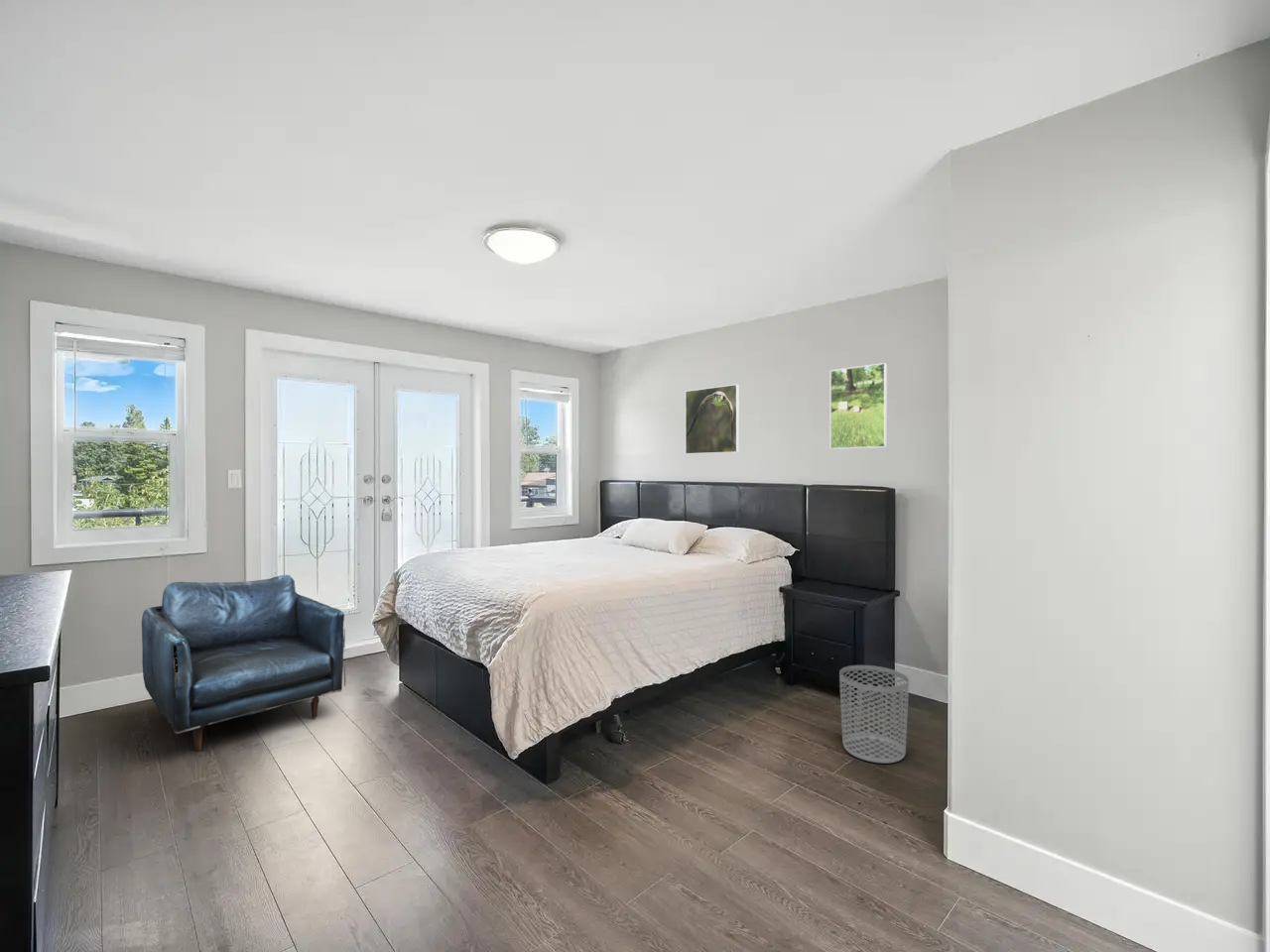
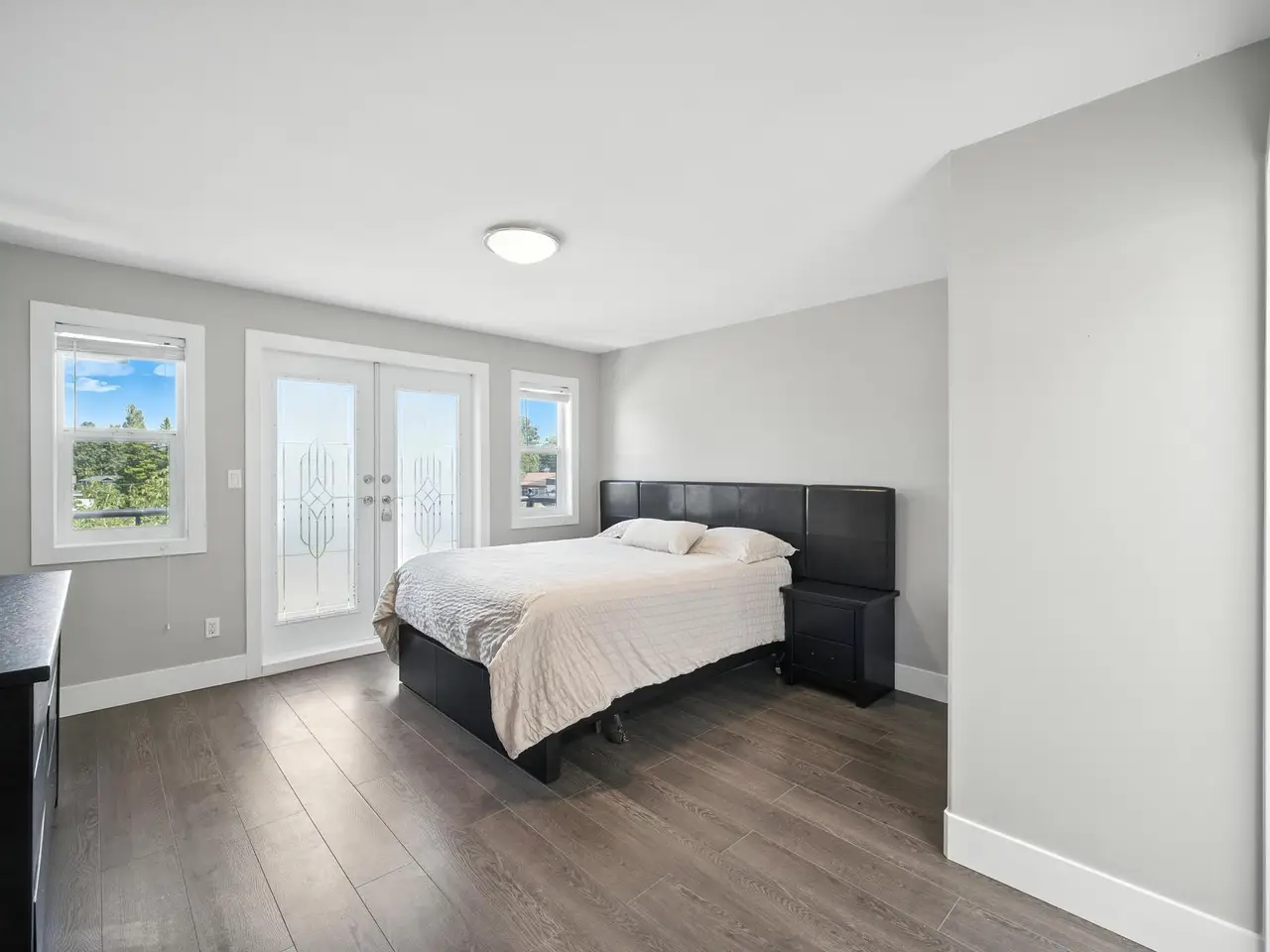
- armchair [141,574,347,752]
- waste bin [838,664,910,765]
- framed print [685,383,740,455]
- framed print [829,362,888,450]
